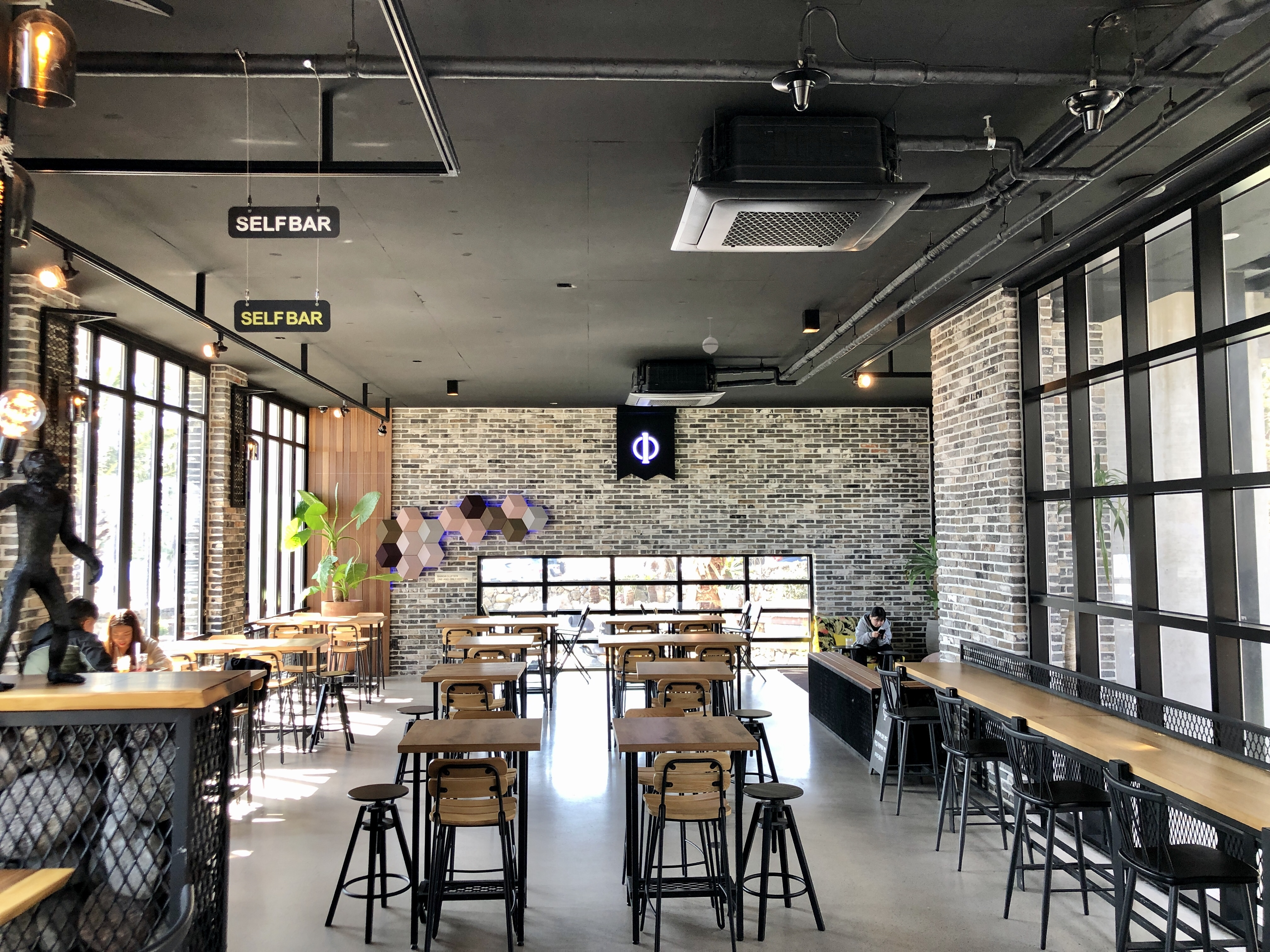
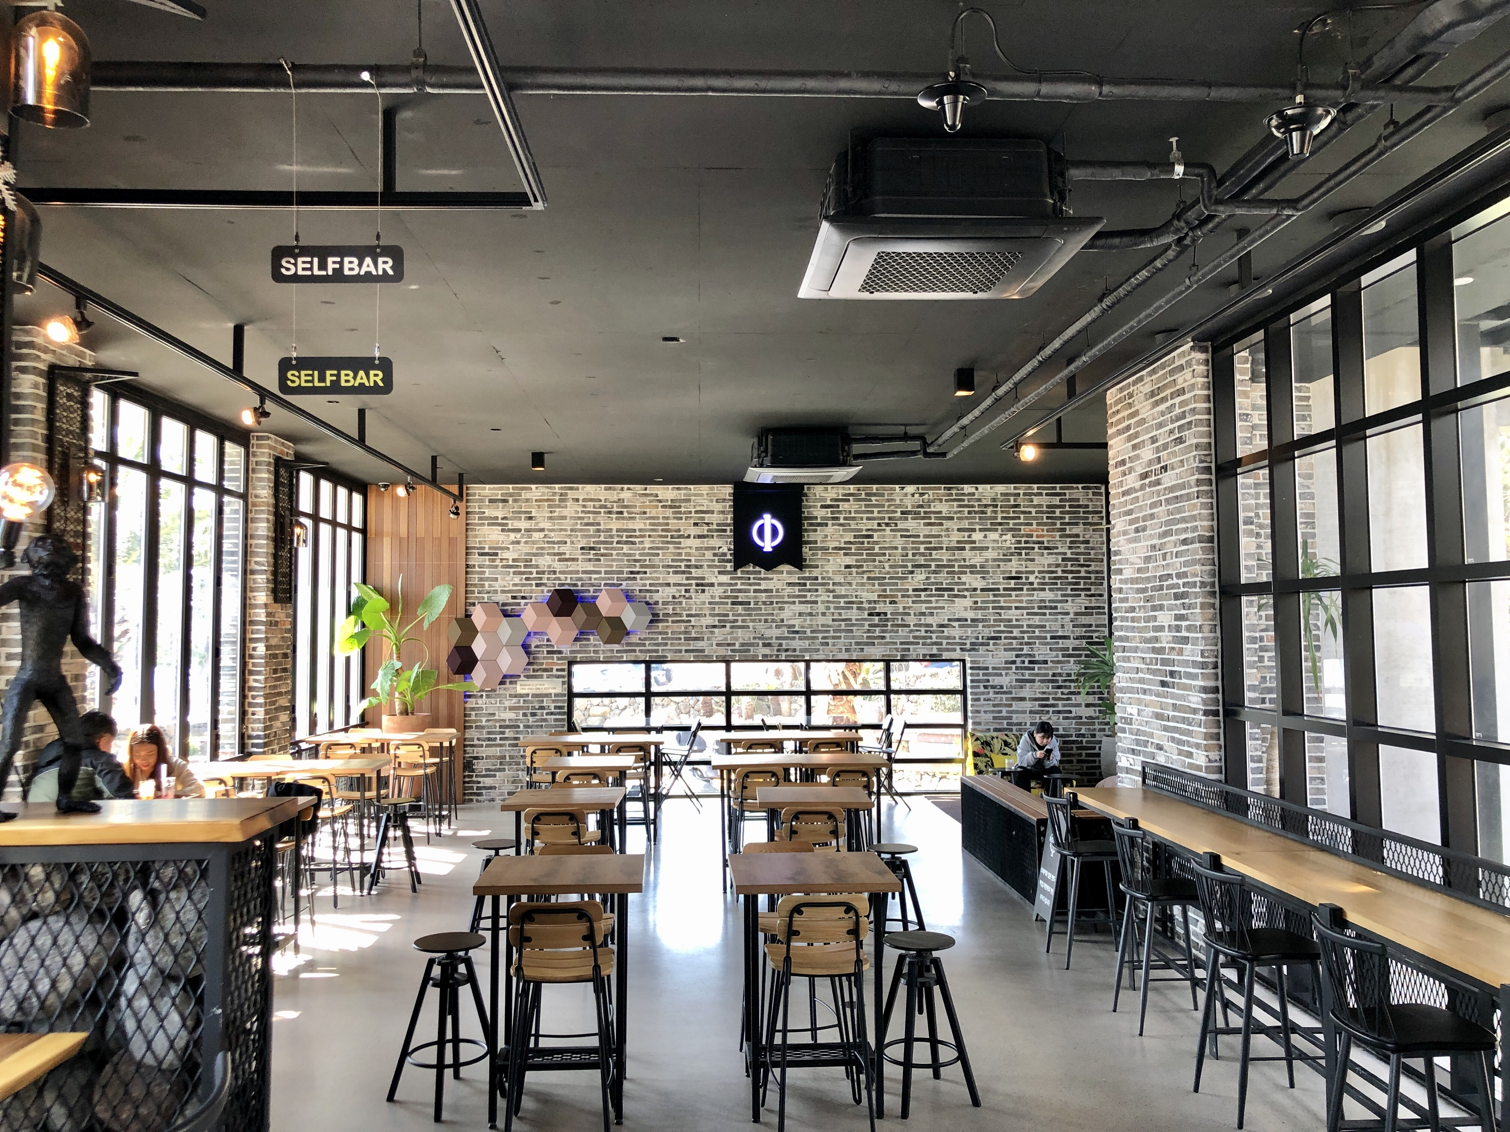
- pendant light [702,317,719,355]
